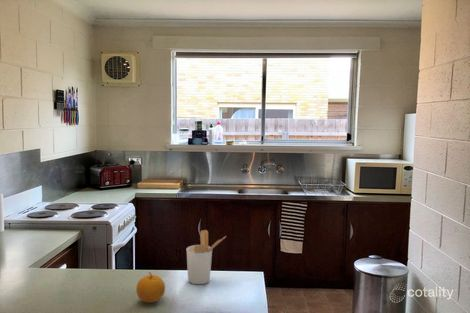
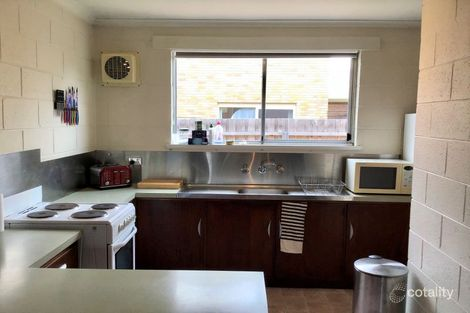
- fruit [135,271,166,303]
- utensil holder [186,229,227,285]
